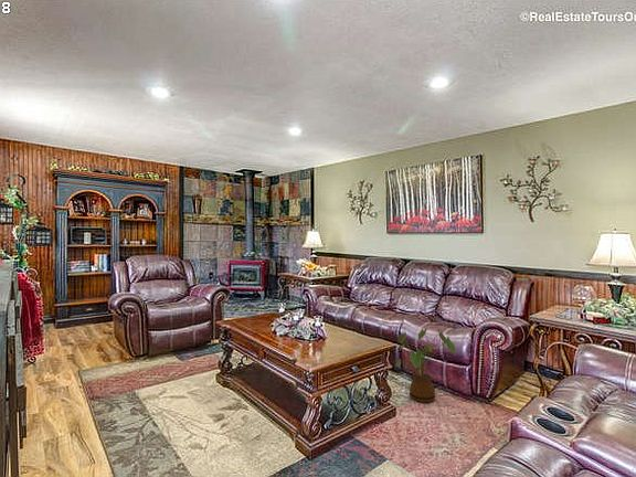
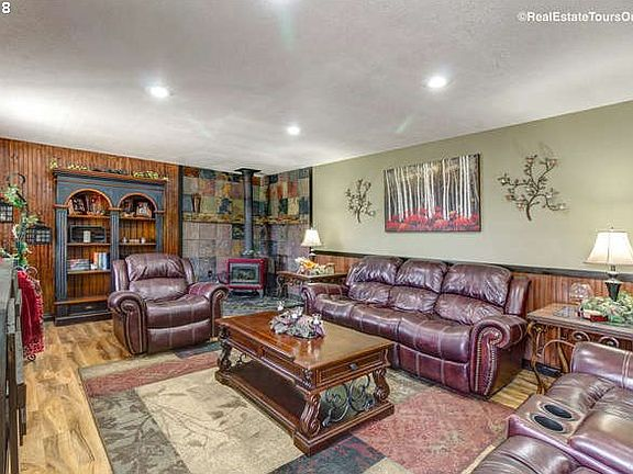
- house plant [395,328,457,404]
